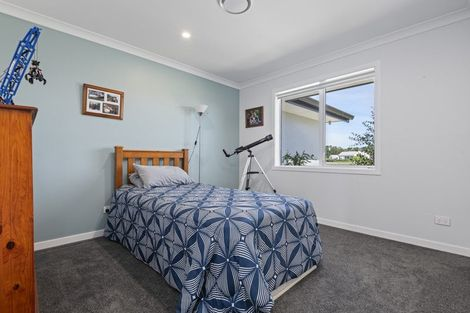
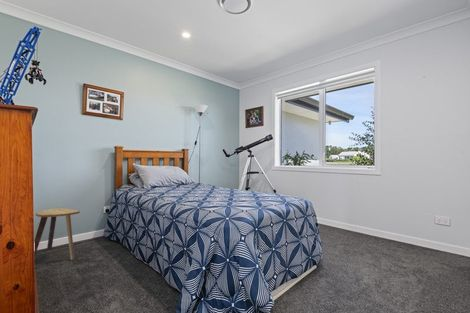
+ stool [34,207,81,261]
